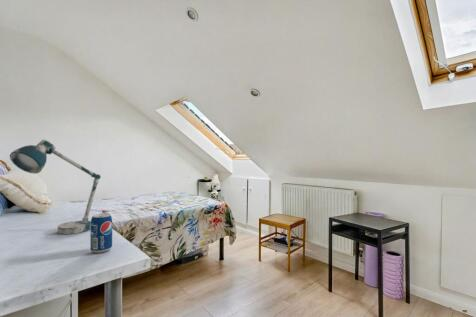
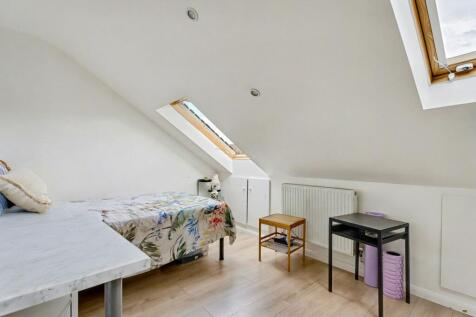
- beverage can [89,213,113,254]
- desk lamp [9,139,102,235]
